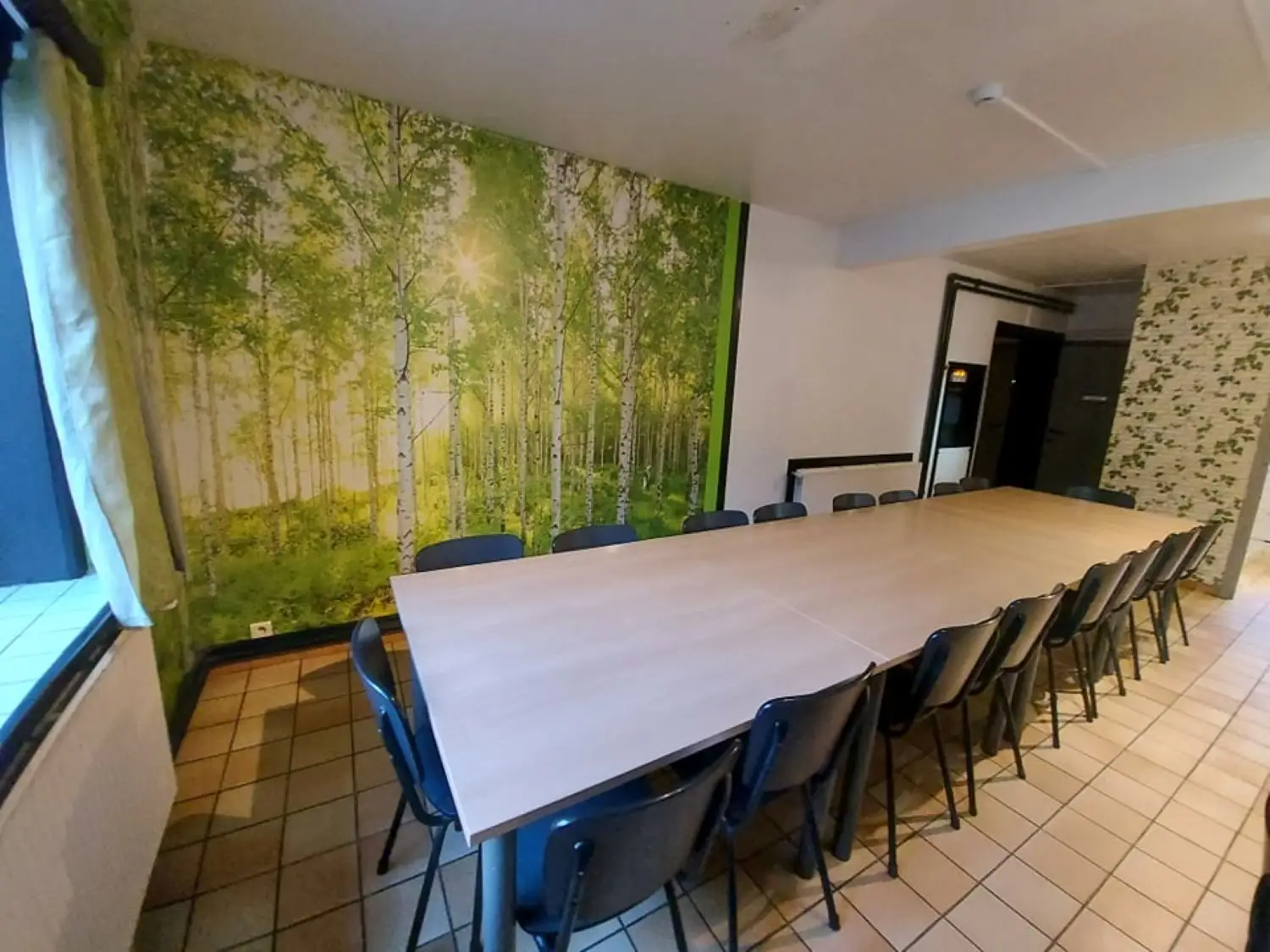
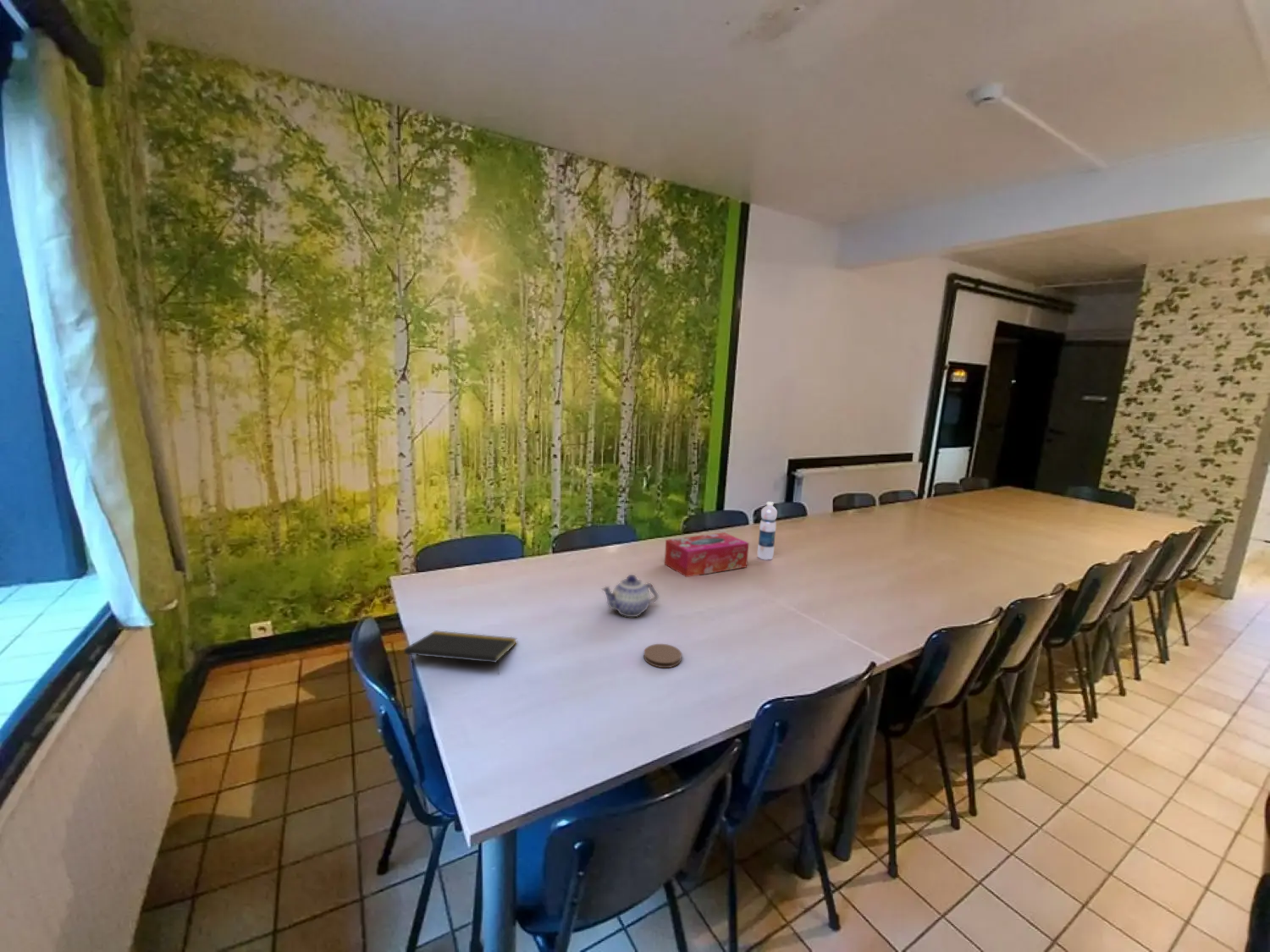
+ tissue box [664,531,749,578]
+ coaster [643,643,682,669]
+ water bottle [757,501,778,561]
+ teapot [600,574,660,618]
+ notepad [403,630,517,675]
